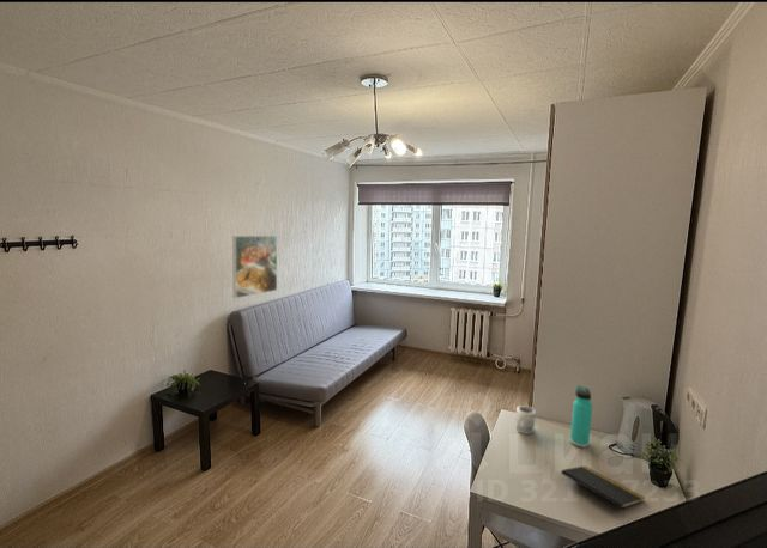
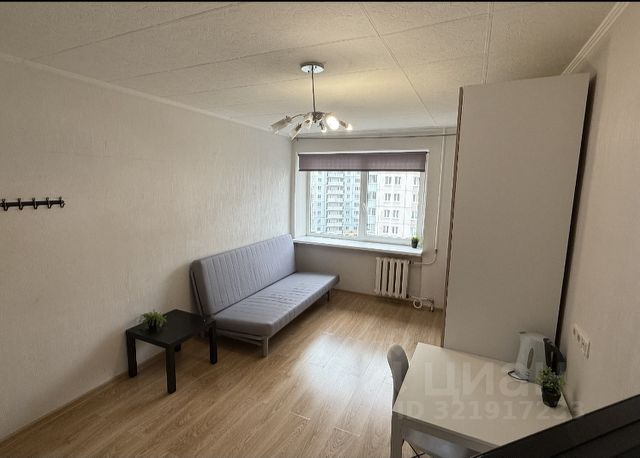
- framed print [231,235,278,299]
- mug [515,404,537,436]
- notepad [560,464,645,519]
- thermos bottle [569,385,594,449]
